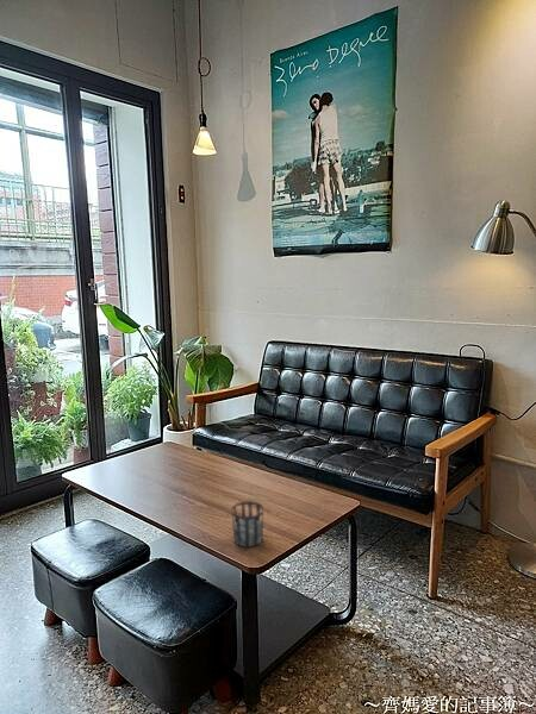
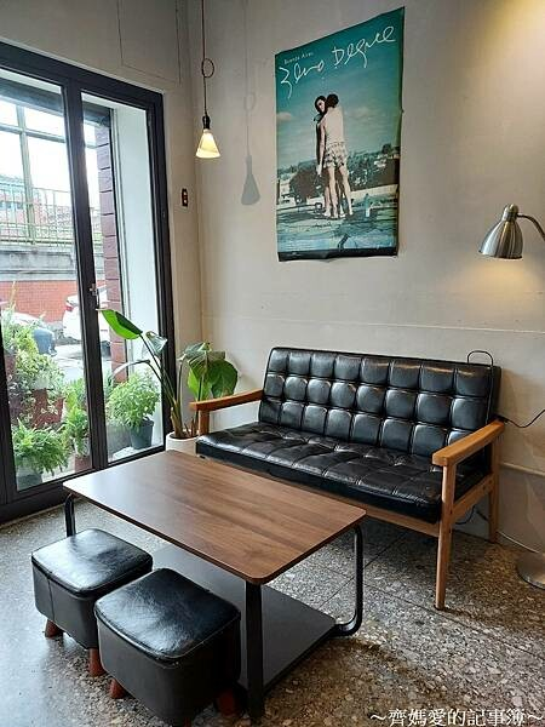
- cup [230,500,264,549]
